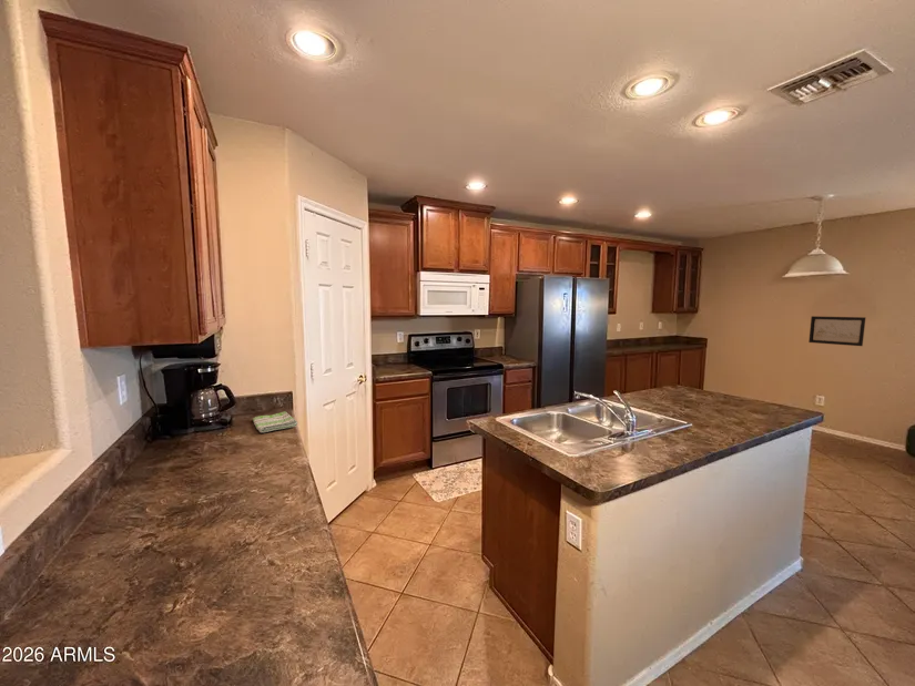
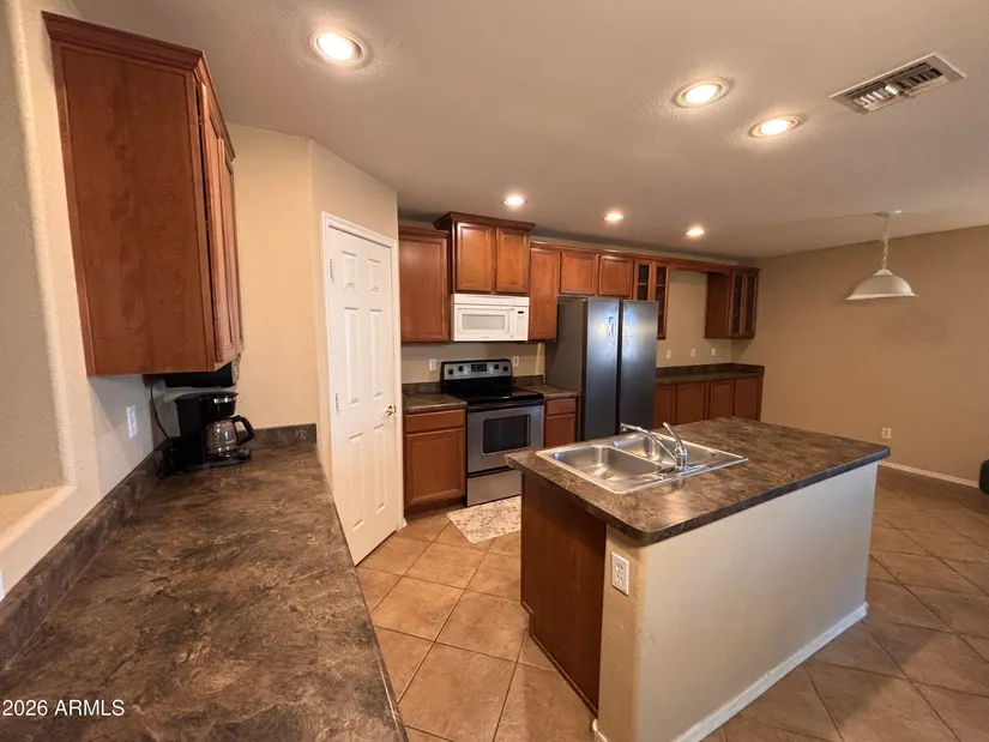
- dish towel [252,410,299,433]
- wall art [807,315,867,347]
